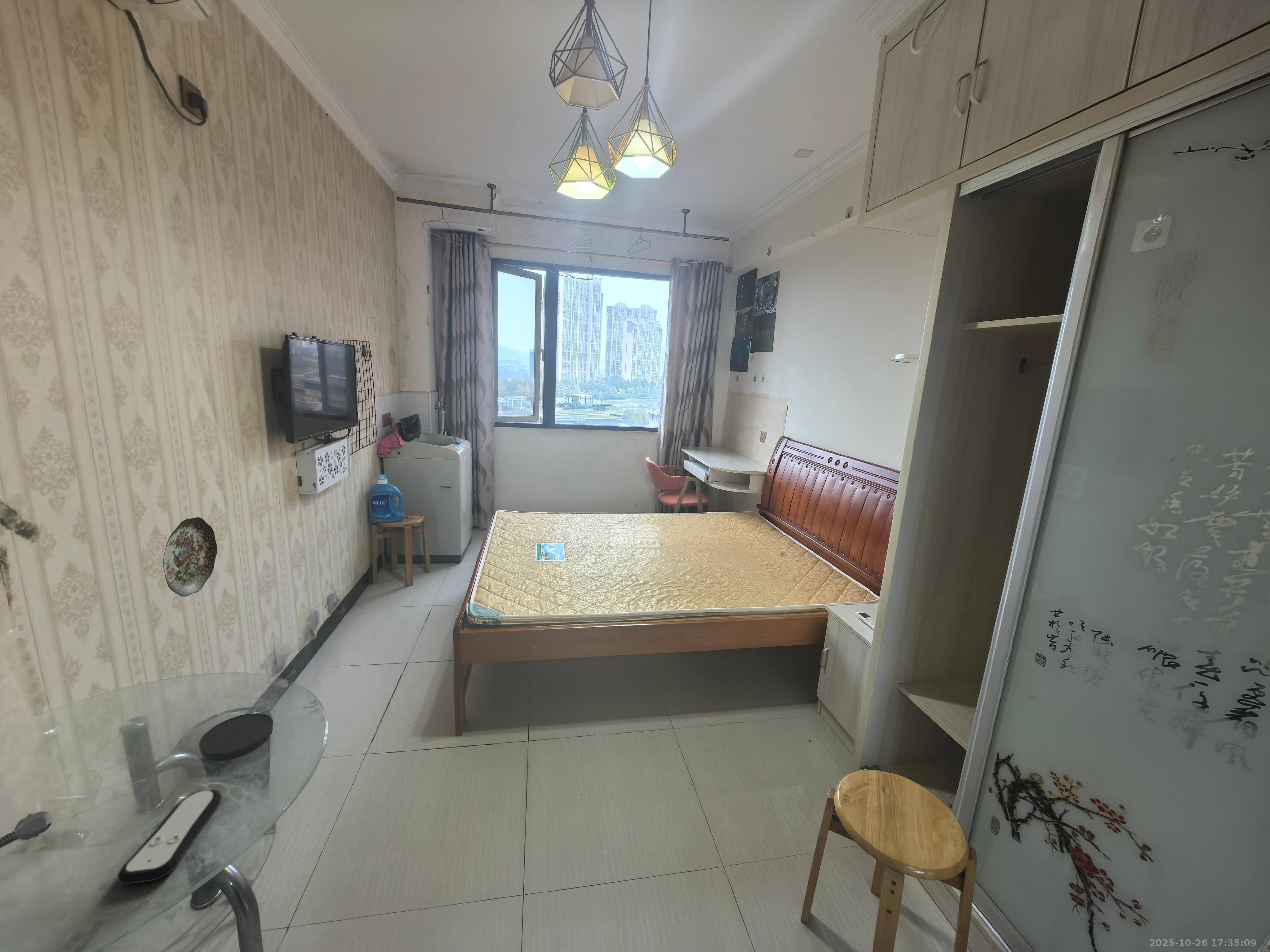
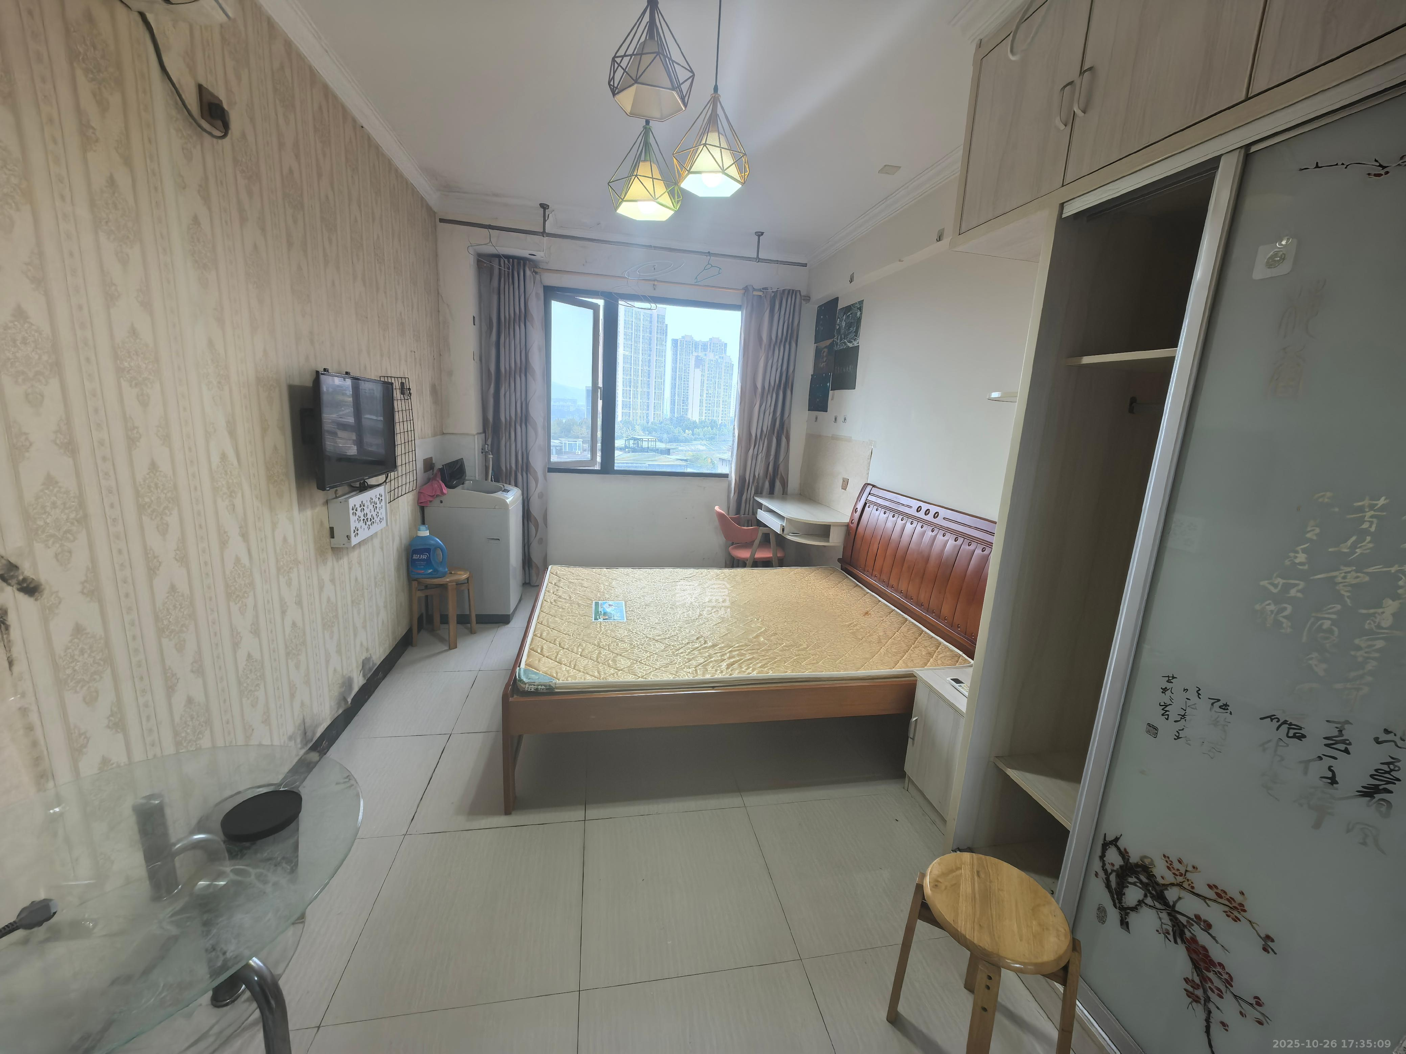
- decorative plate [163,517,218,597]
- remote control [117,789,222,884]
